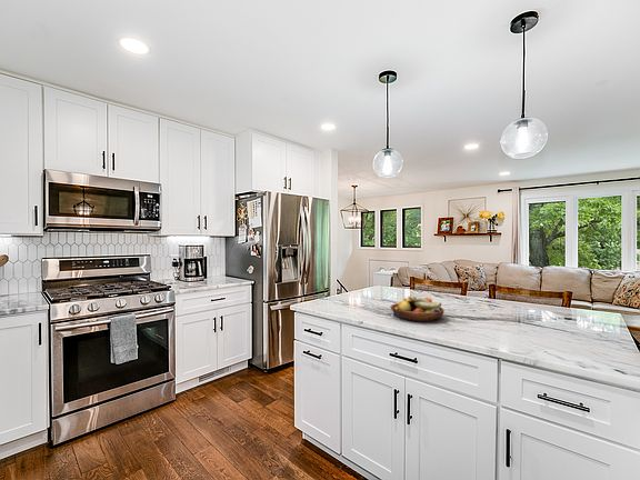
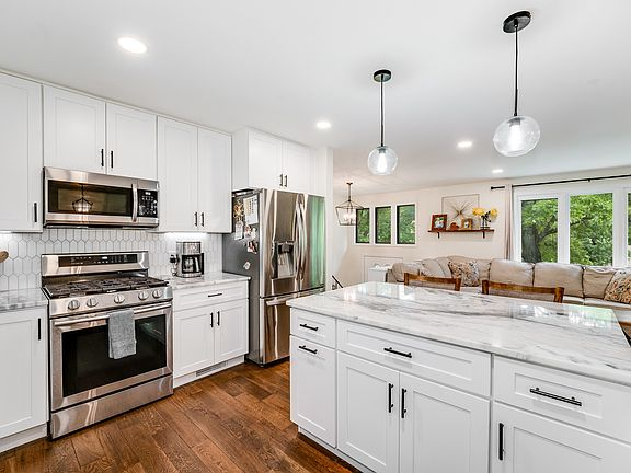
- fruit bowl [389,294,444,322]
